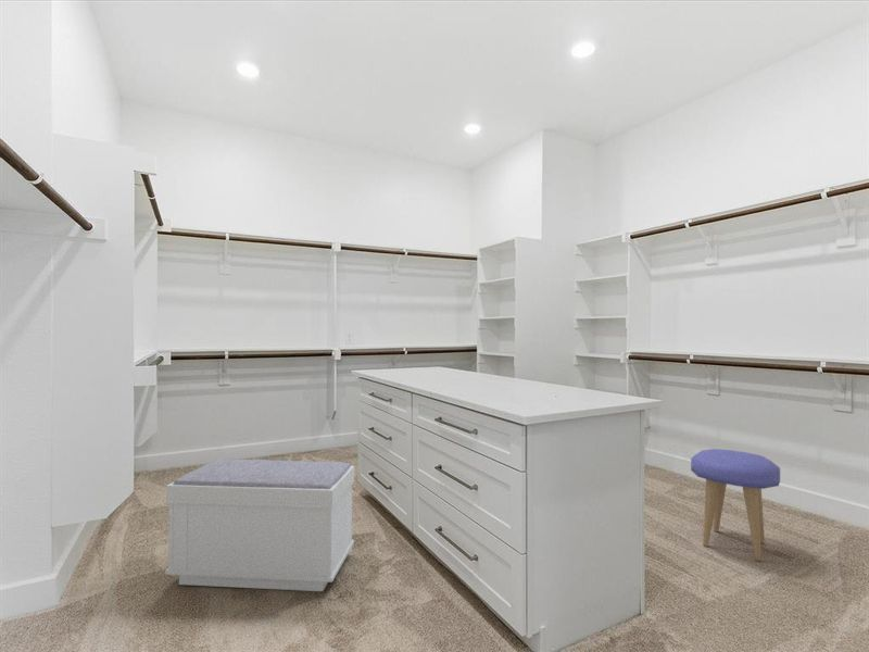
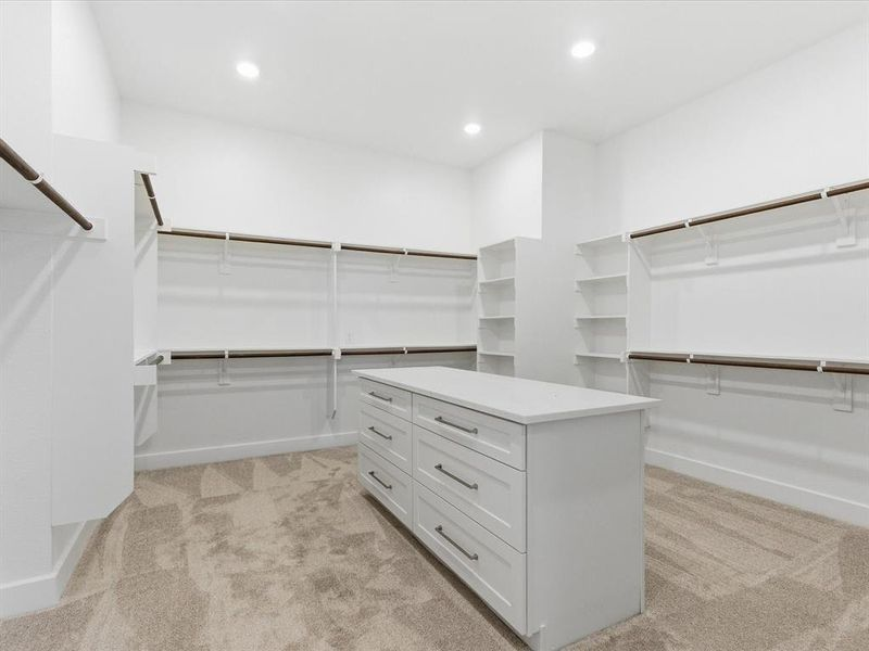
- stool [690,448,781,562]
- bench [164,459,355,592]
